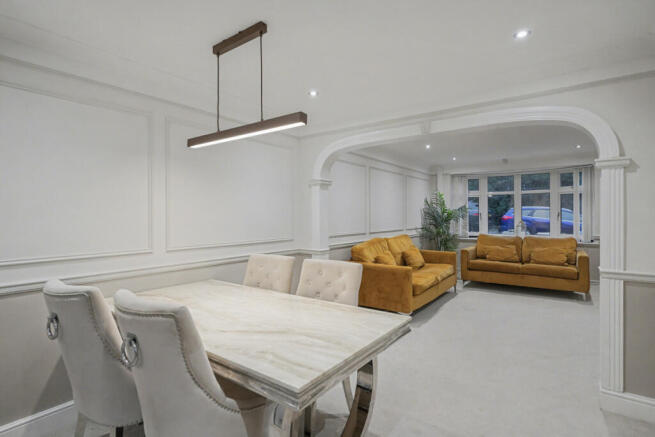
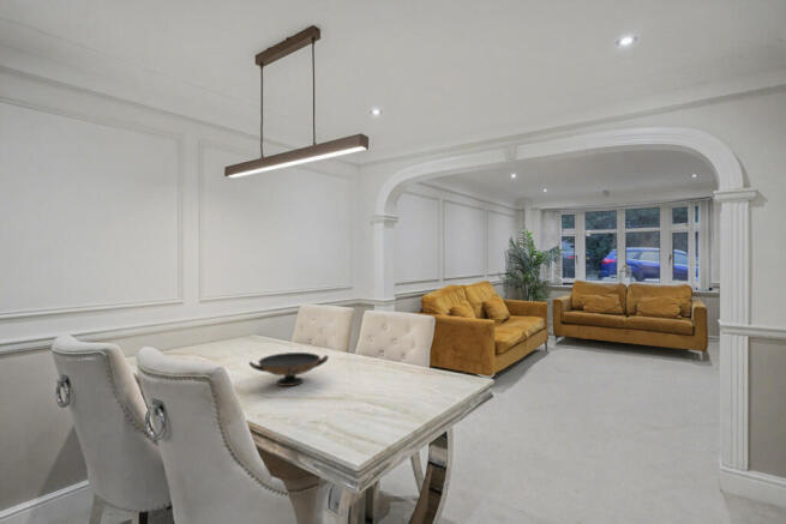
+ decorative bowl [248,351,330,387]
